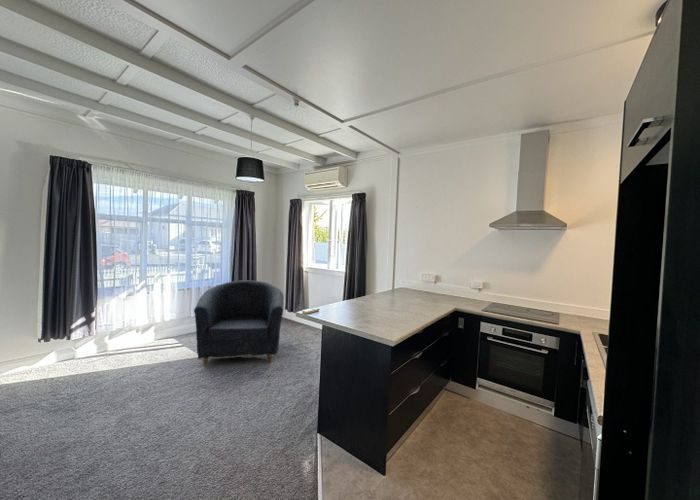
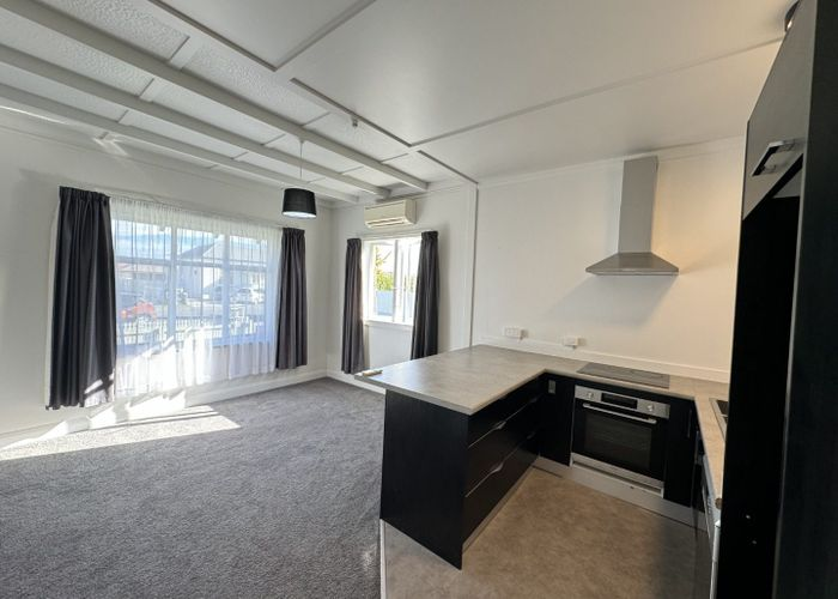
- armchair [193,279,285,367]
